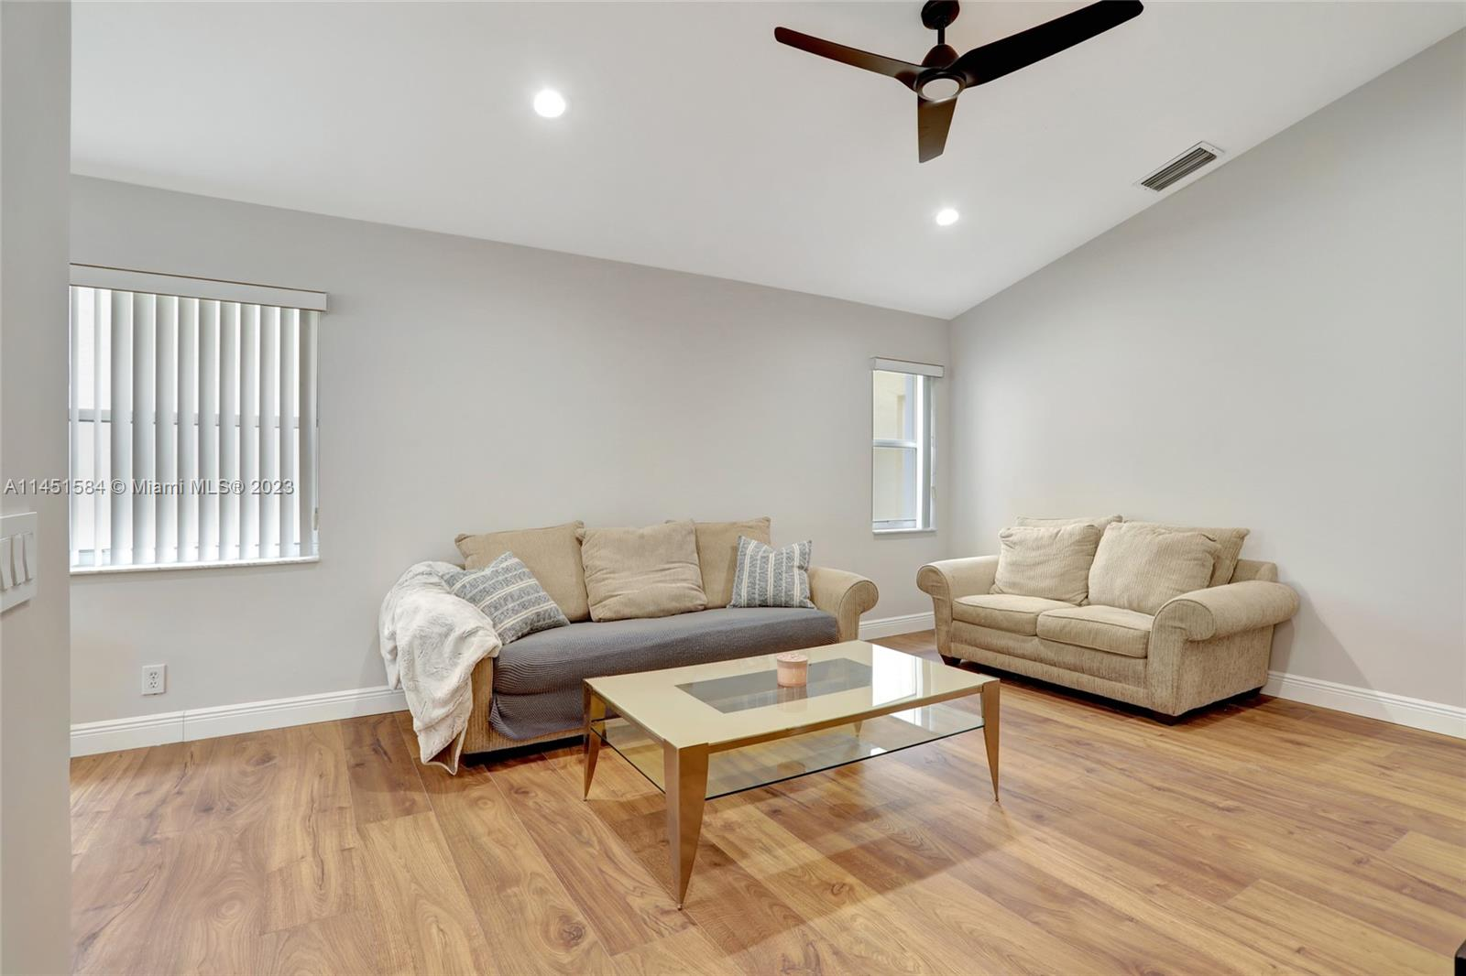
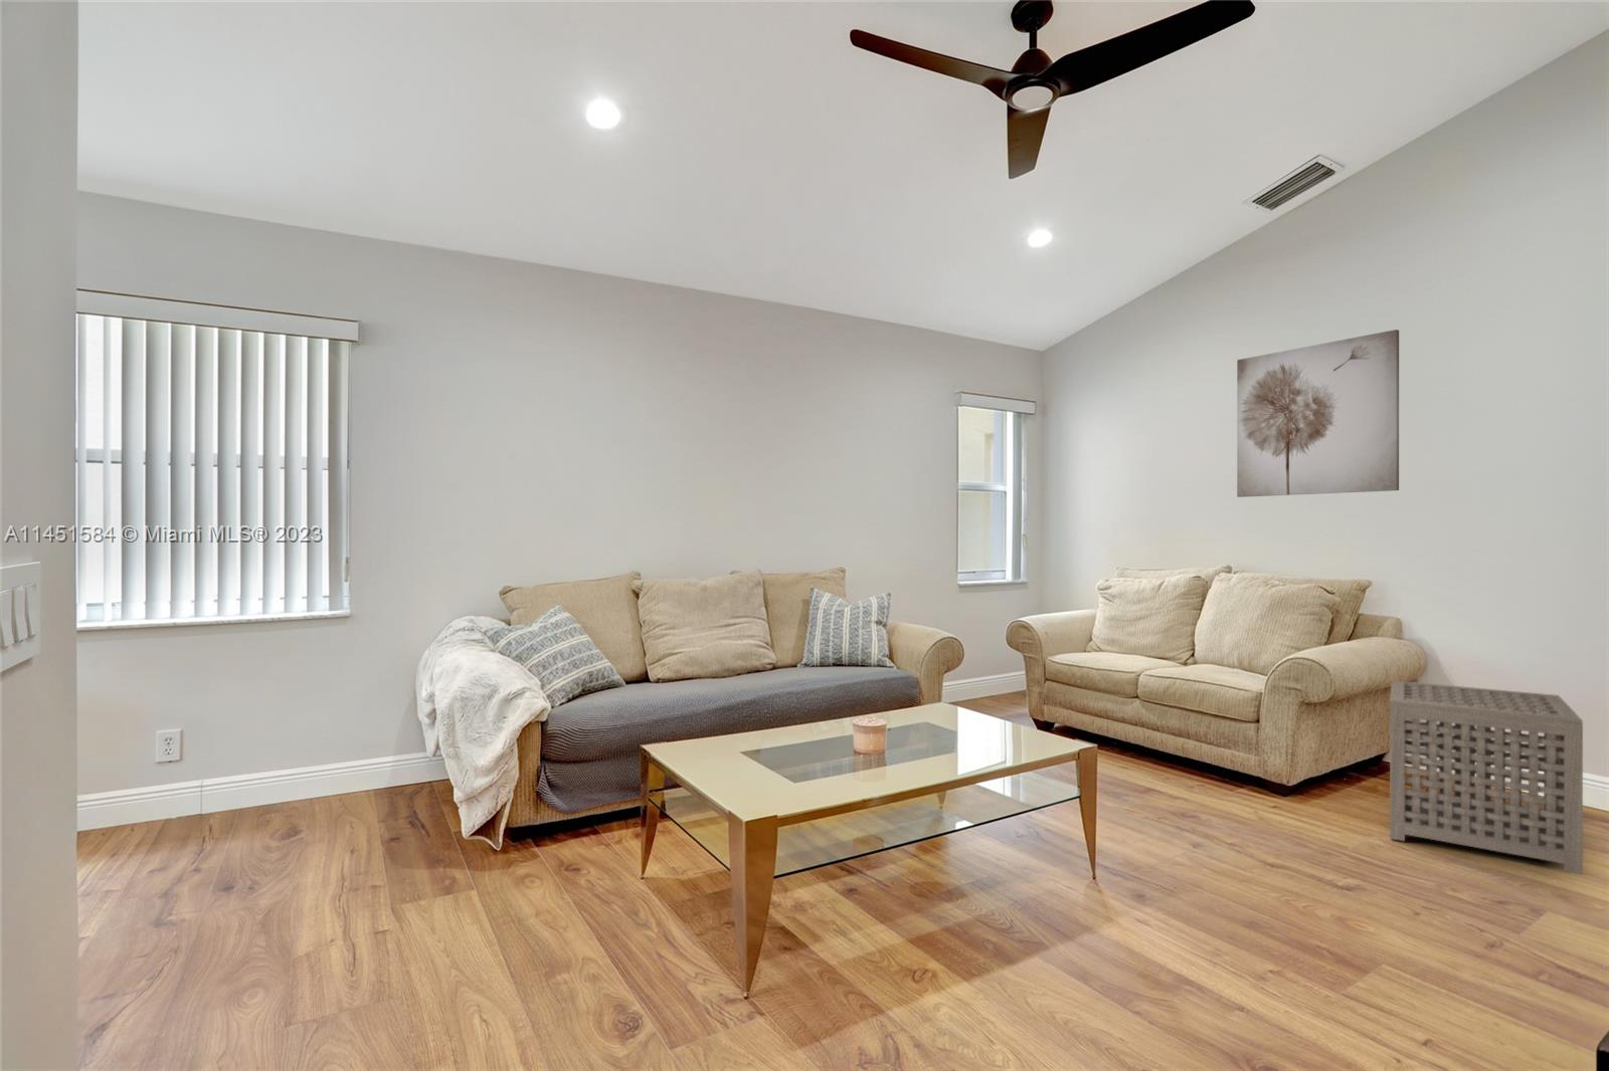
+ wall art [1236,329,1400,498]
+ side table [1389,679,1584,876]
